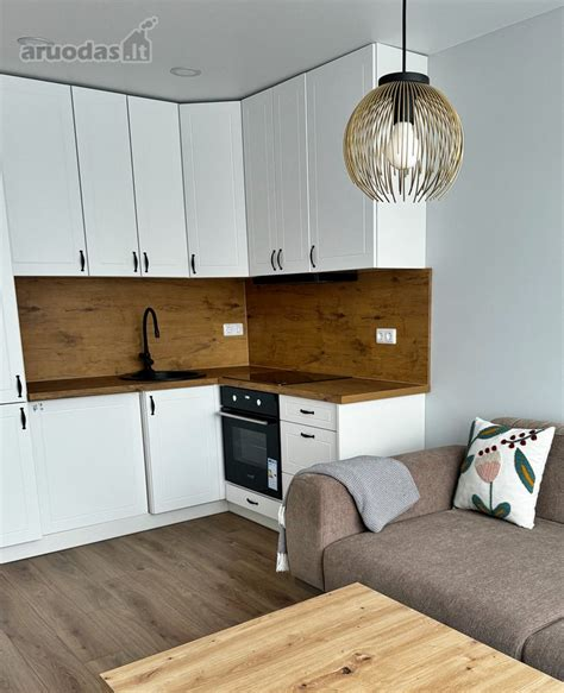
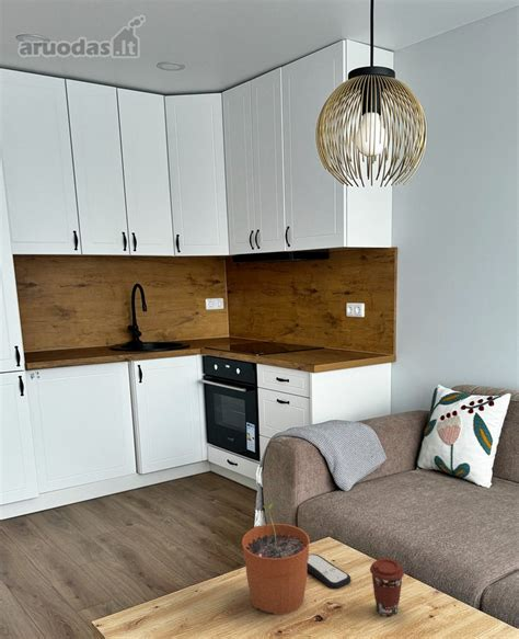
+ coffee cup [369,557,405,617]
+ plant pot [241,503,311,616]
+ remote control [307,554,351,590]
